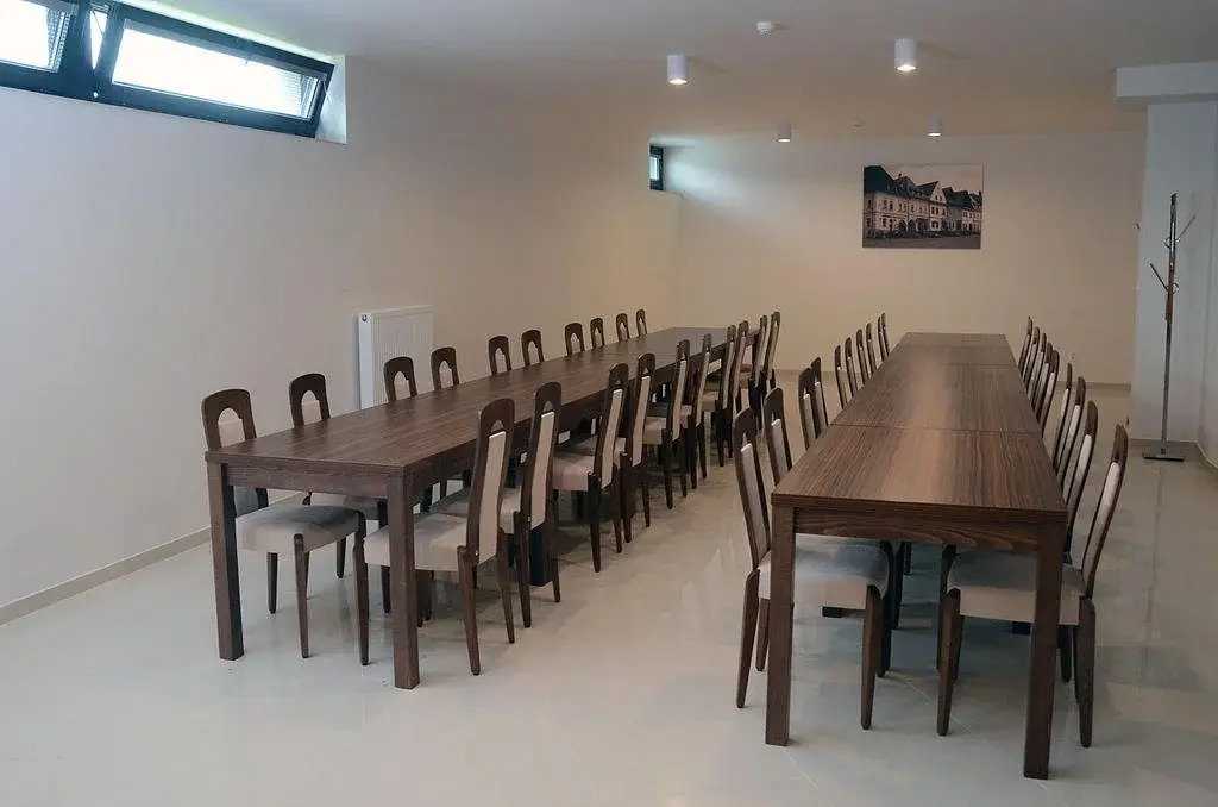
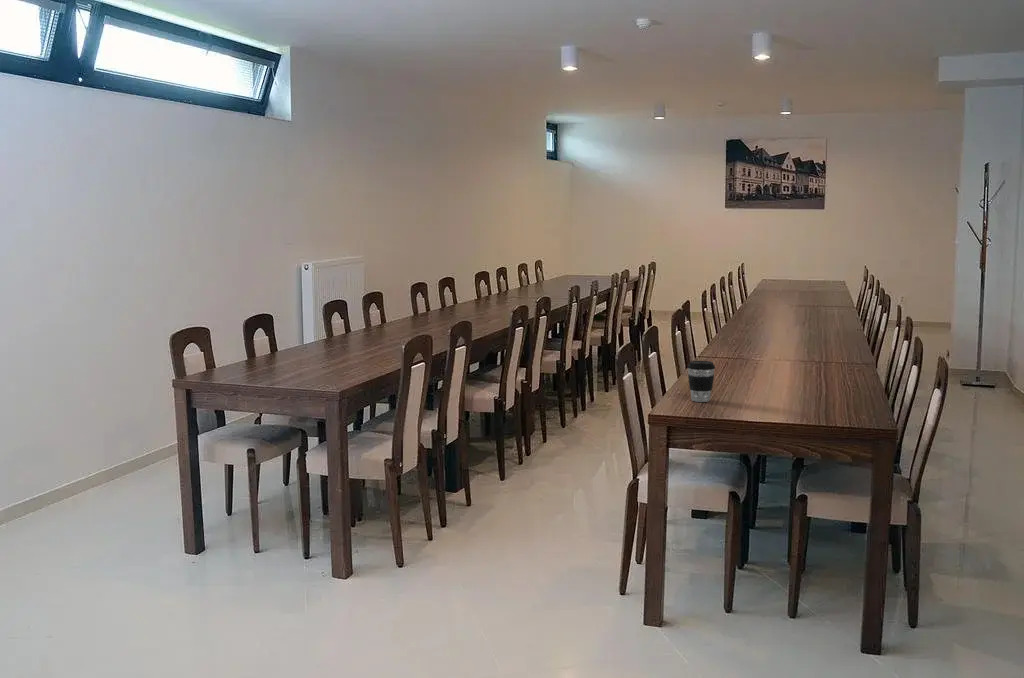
+ coffee cup [687,360,716,403]
